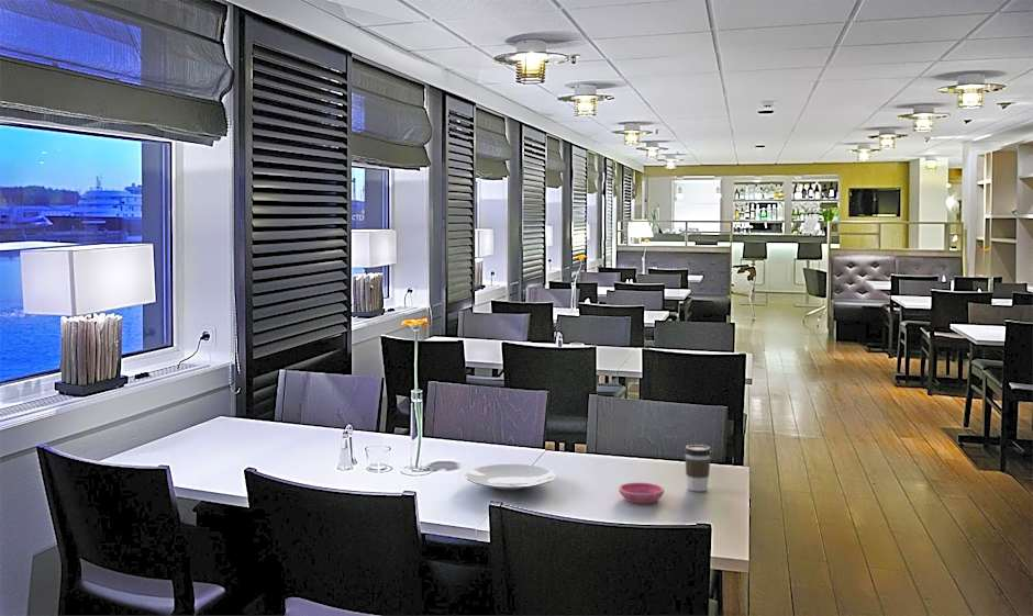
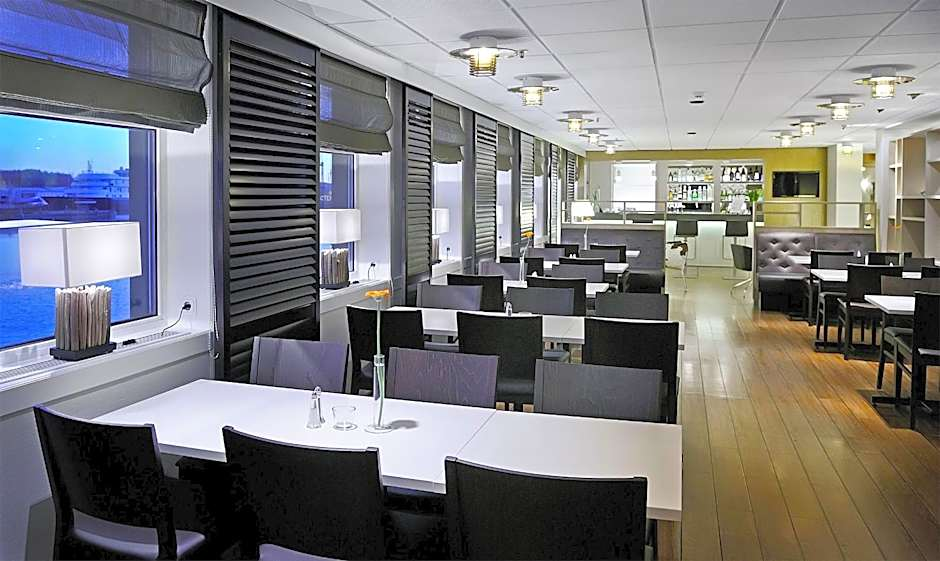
- plate [465,462,556,492]
- coffee cup [684,444,712,492]
- saucer [618,482,665,504]
